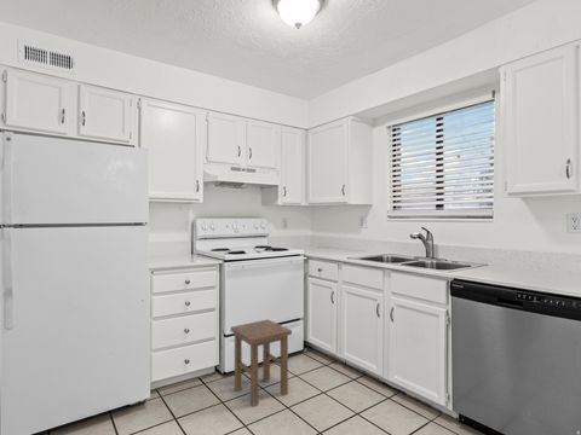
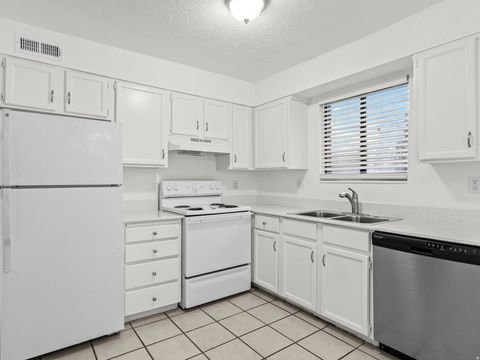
- stool [230,318,293,407]
